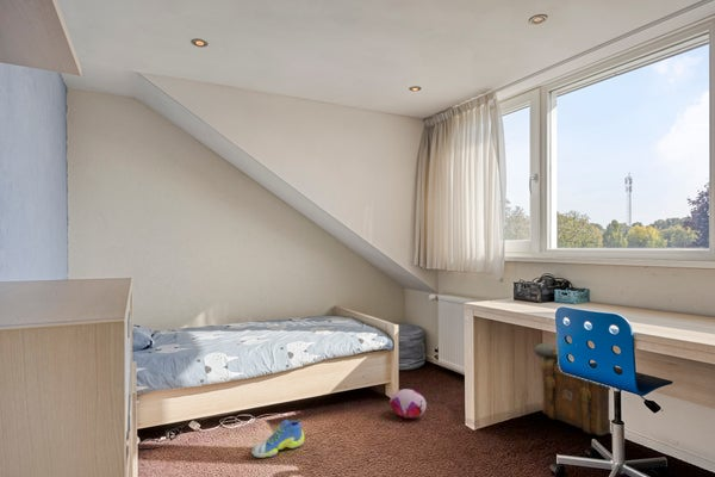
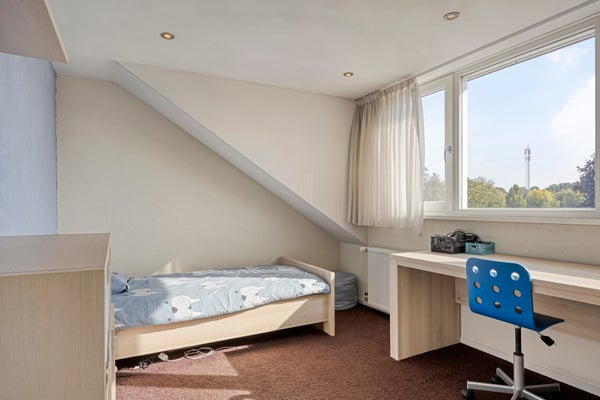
- backpack [533,342,613,436]
- sneaker [250,419,305,459]
- plush toy [390,388,428,419]
